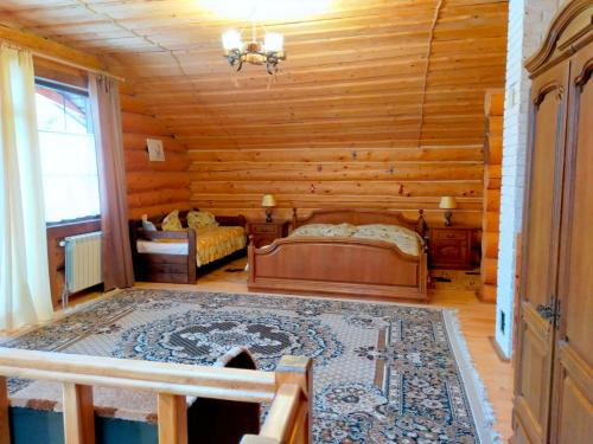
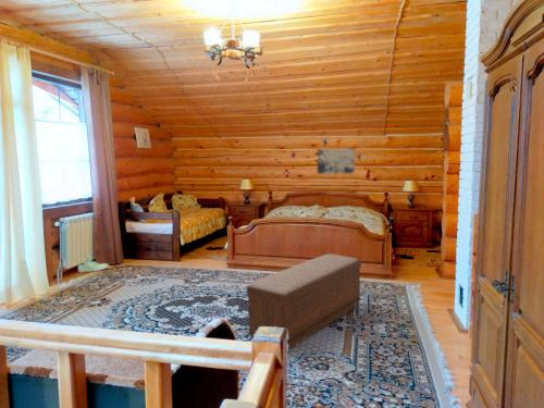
+ bench [246,252,362,350]
+ sneaker [77,254,110,273]
+ wall art [317,148,356,175]
